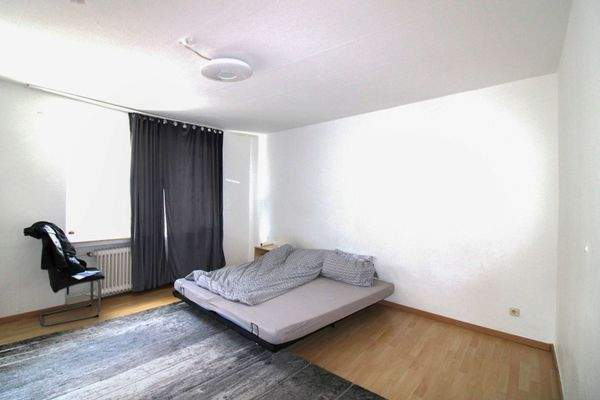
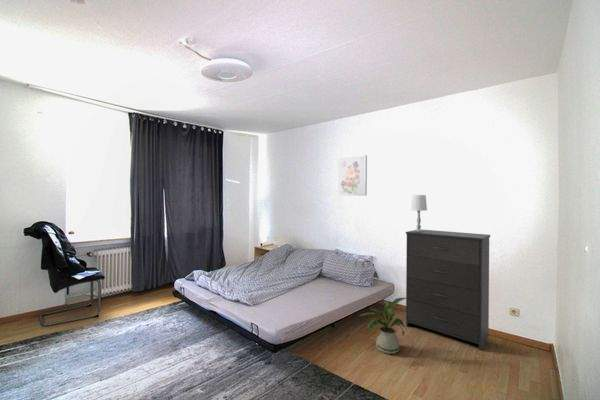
+ wall art [337,154,368,197]
+ table lamp [410,194,428,232]
+ house plant [358,297,406,355]
+ dresser [405,228,491,351]
